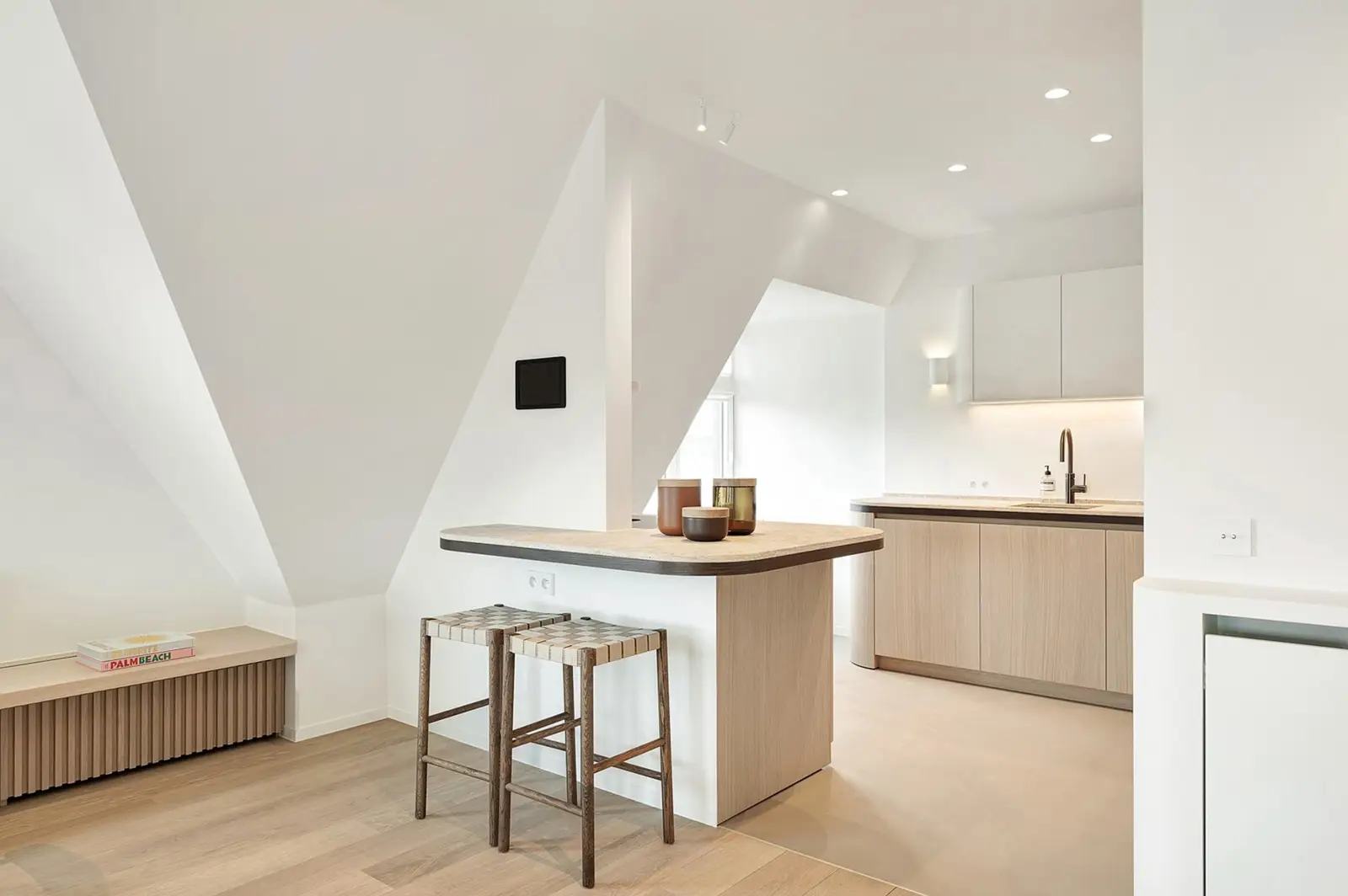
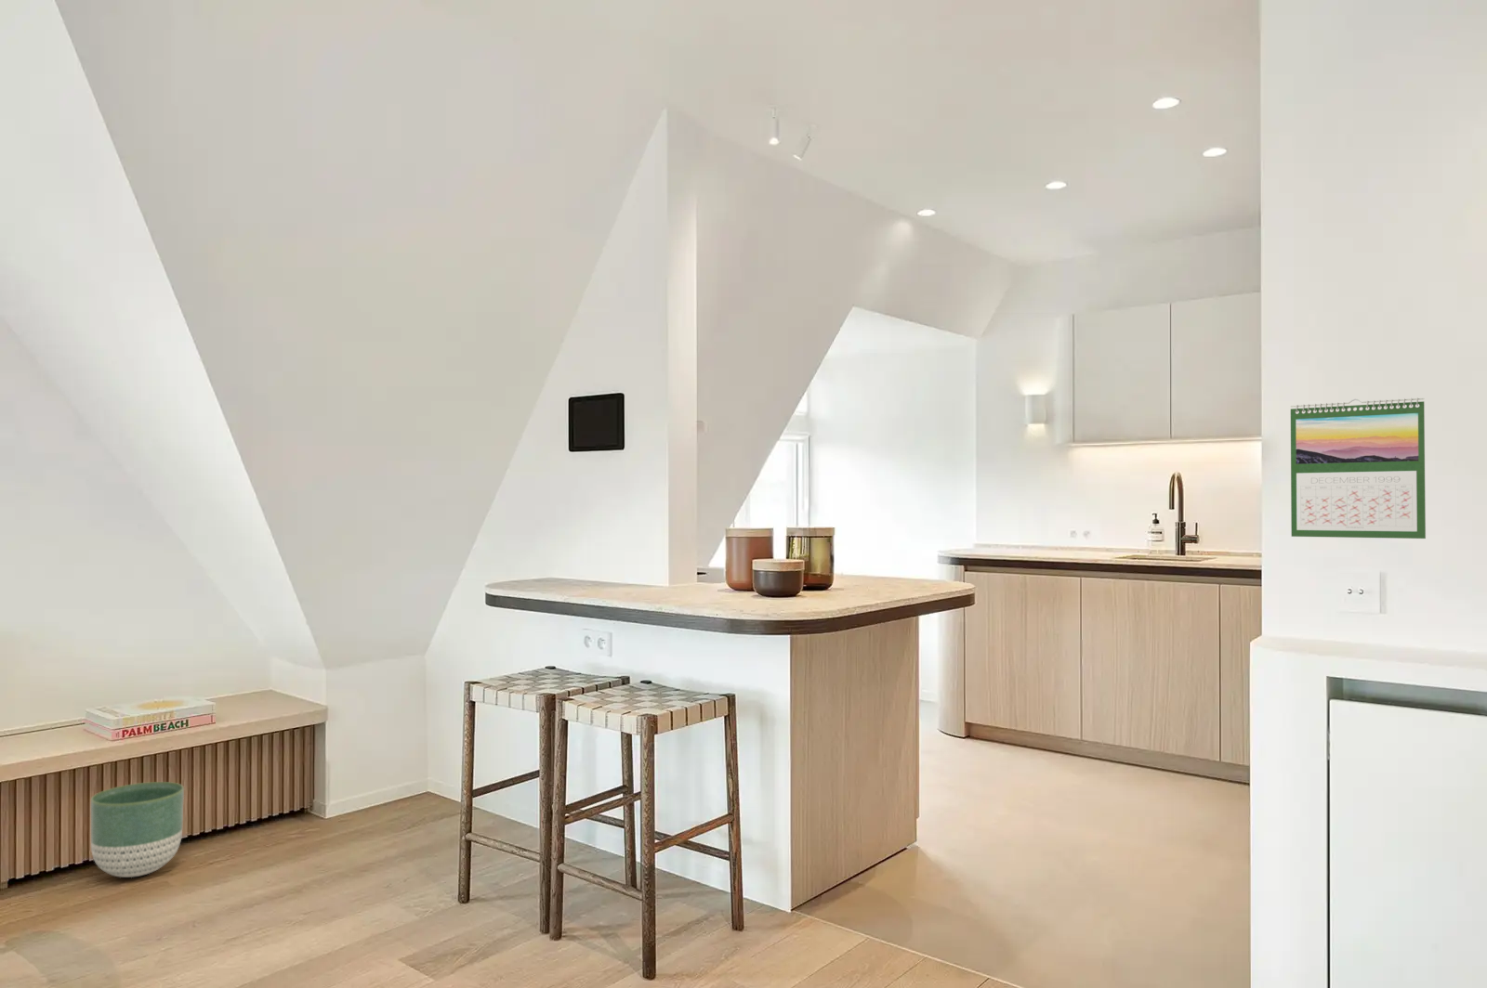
+ calendar [1290,397,1426,539]
+ planter [90,781,185,879]
